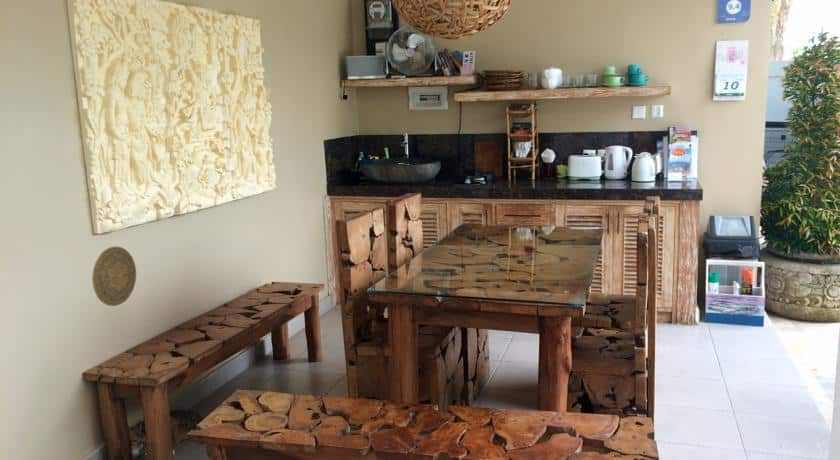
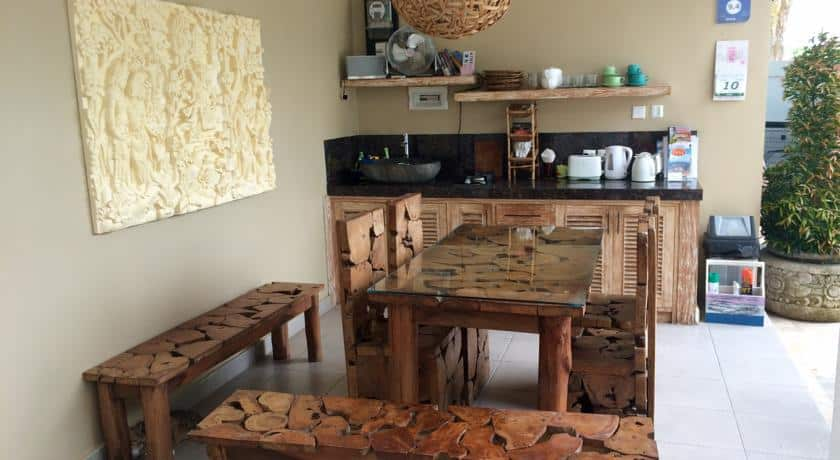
- decorative plate [91,245,137,307]
